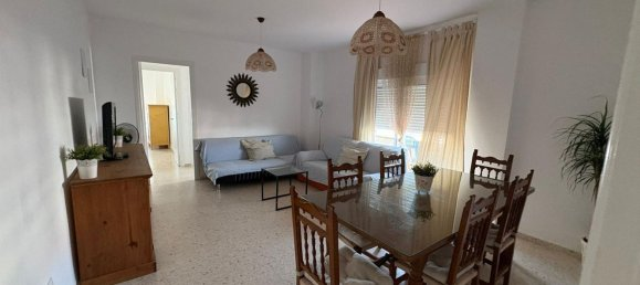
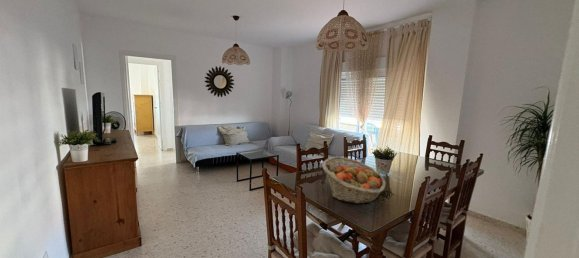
+ fruit basket [321,156,387,205]
